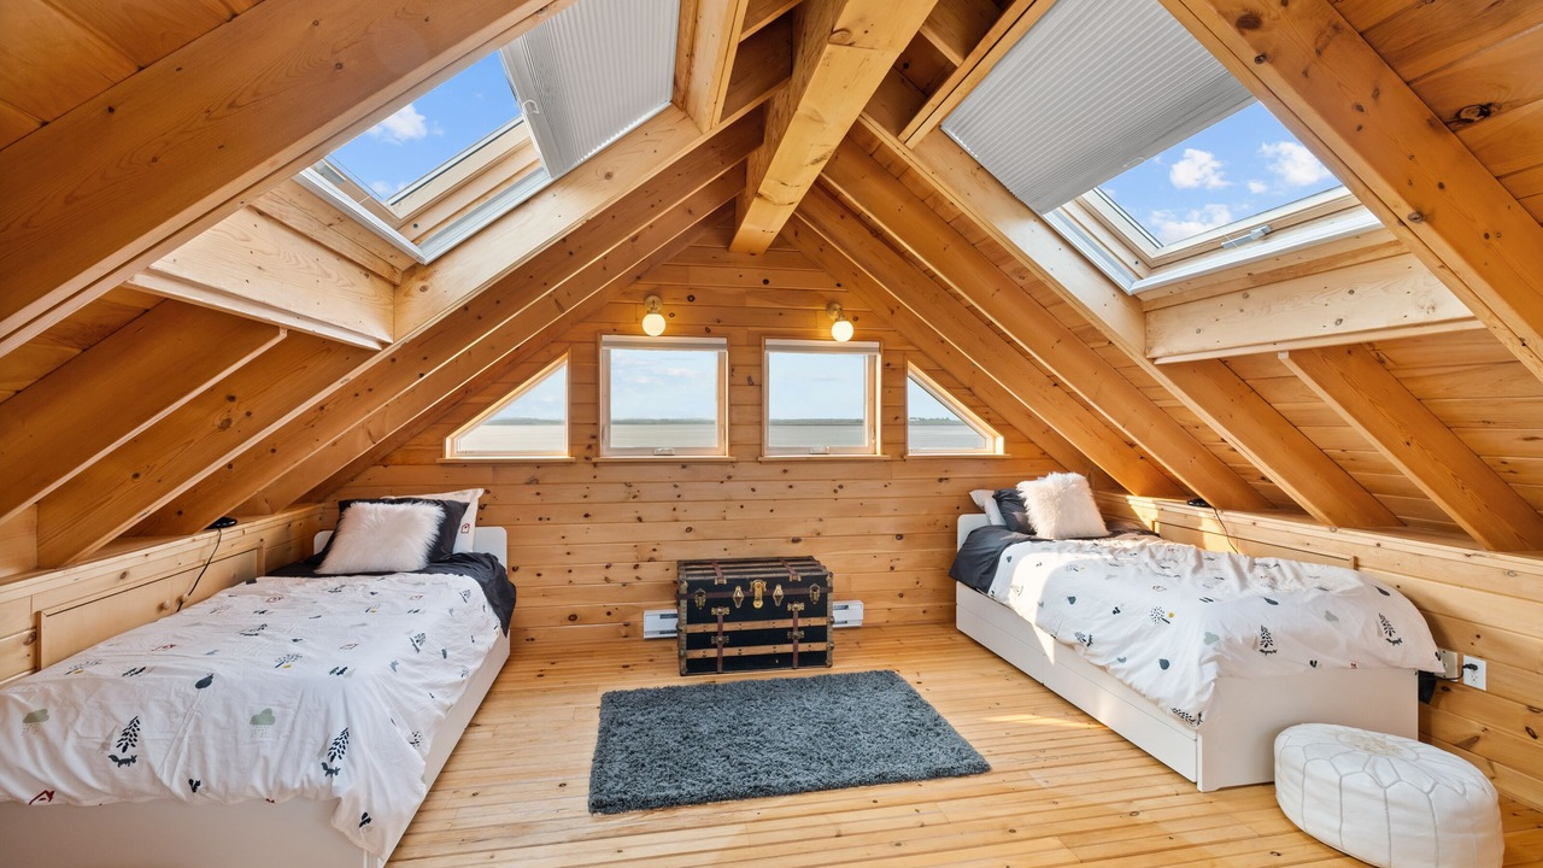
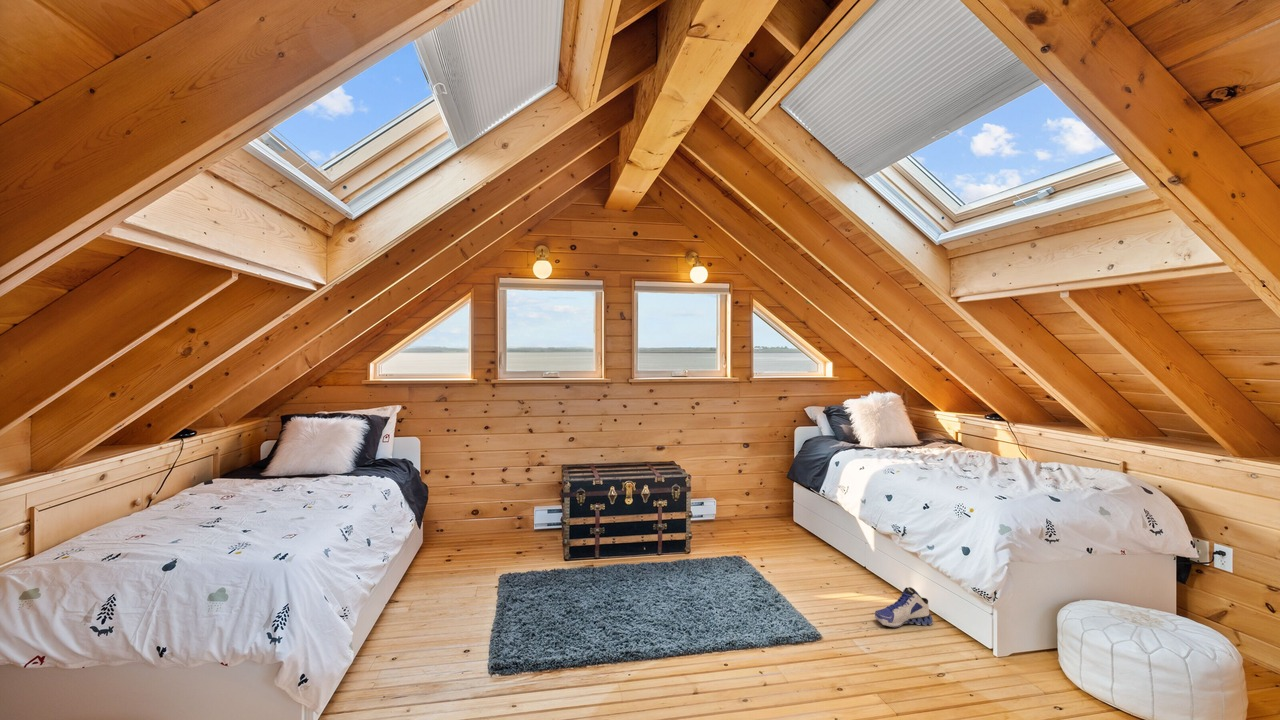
+ sneaker [874,586,934,628]
